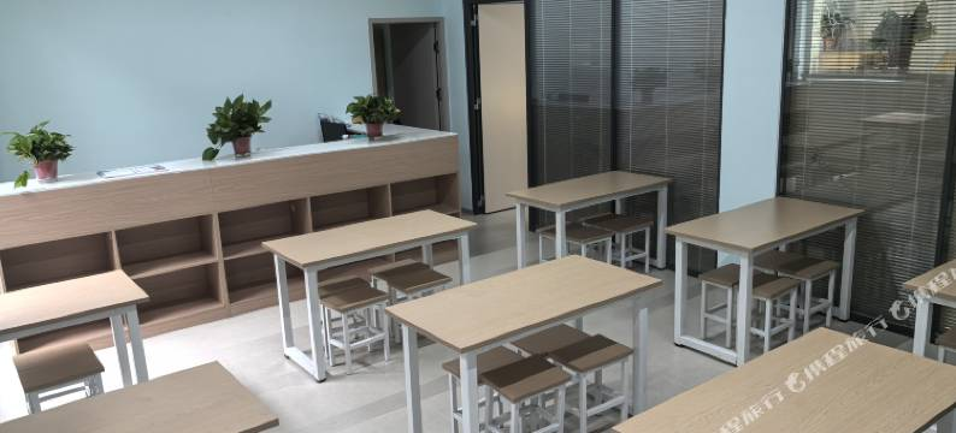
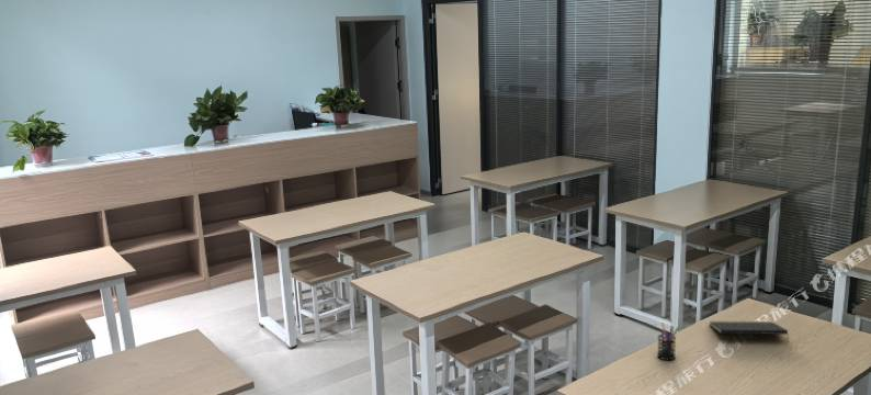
+ notepad [708,320,790,342]
+ pen holder [656,321,680,361]
